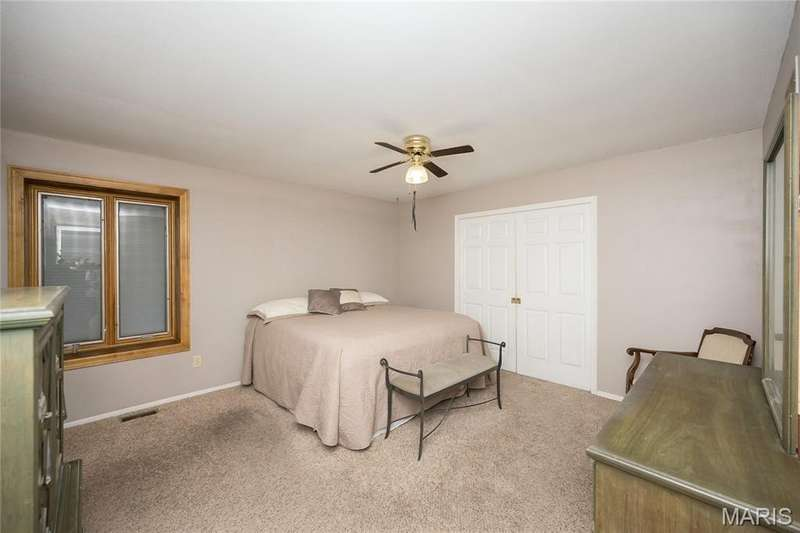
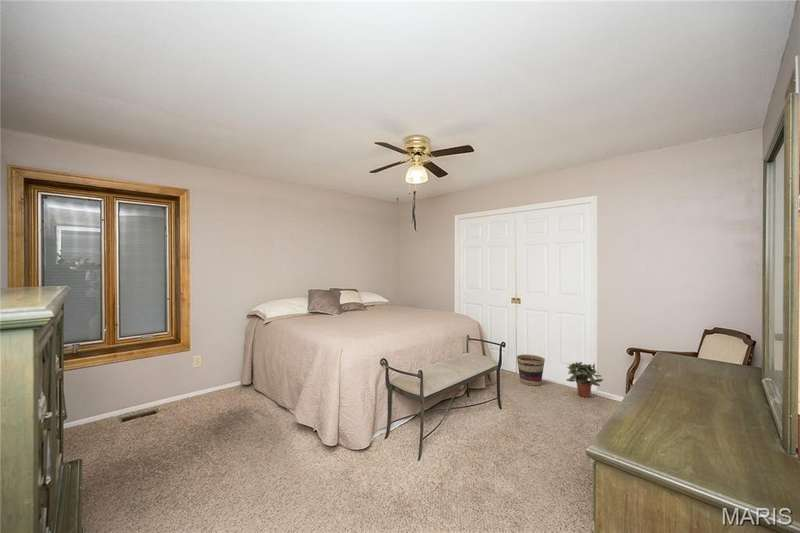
+ basket [516,354,546,387]
+ potted plant [565,360,604,398]
